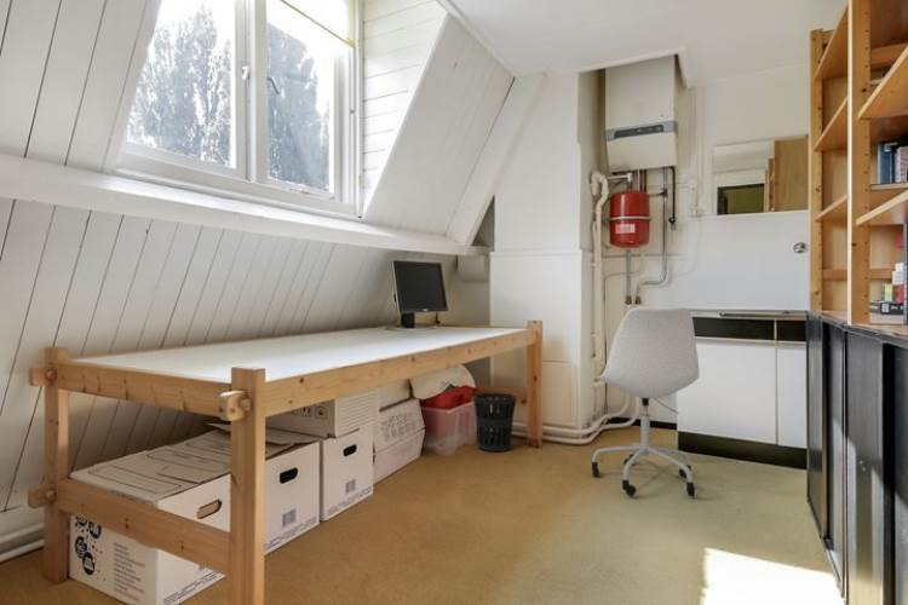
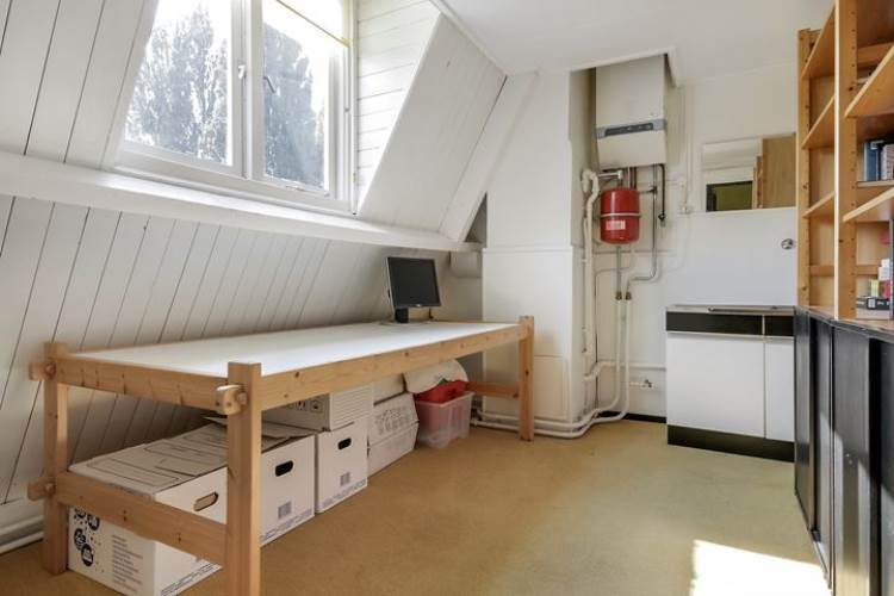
- office chair [591,306,700,497]
- wastebasket [472,392,517,453]
